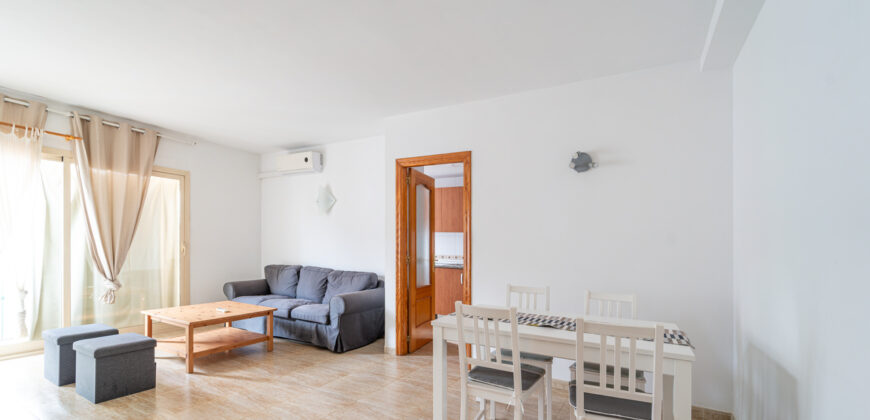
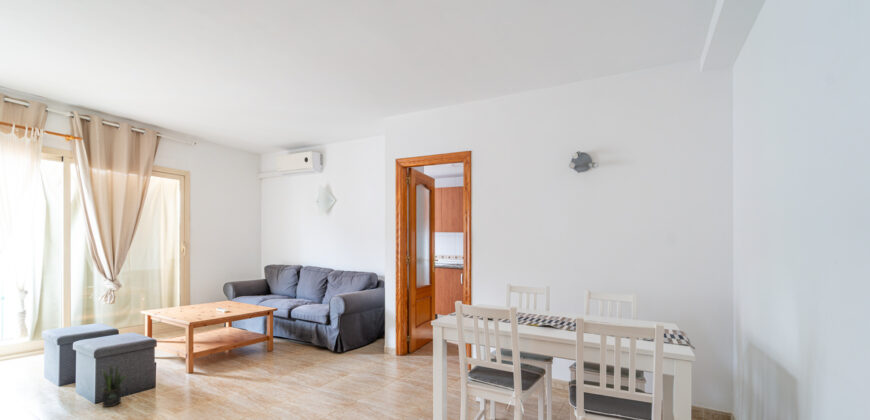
+ potted plant [101,363,127,408]
